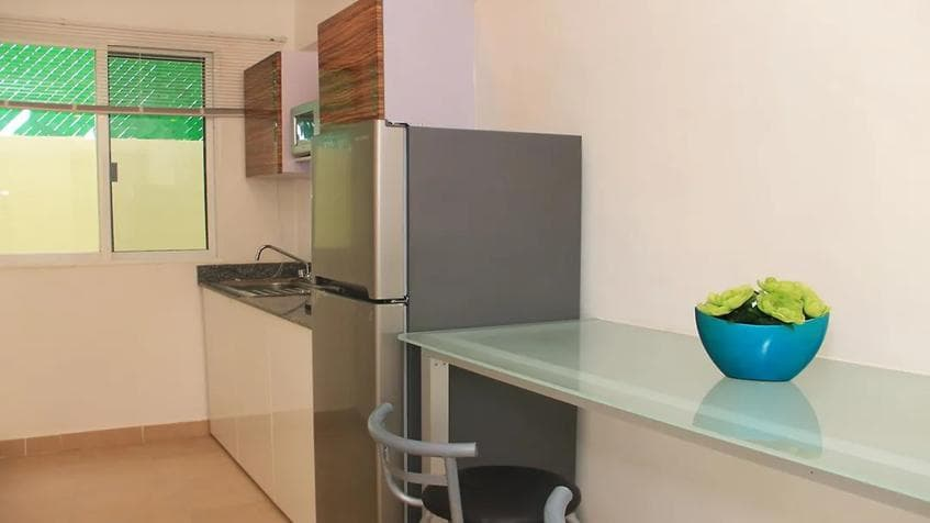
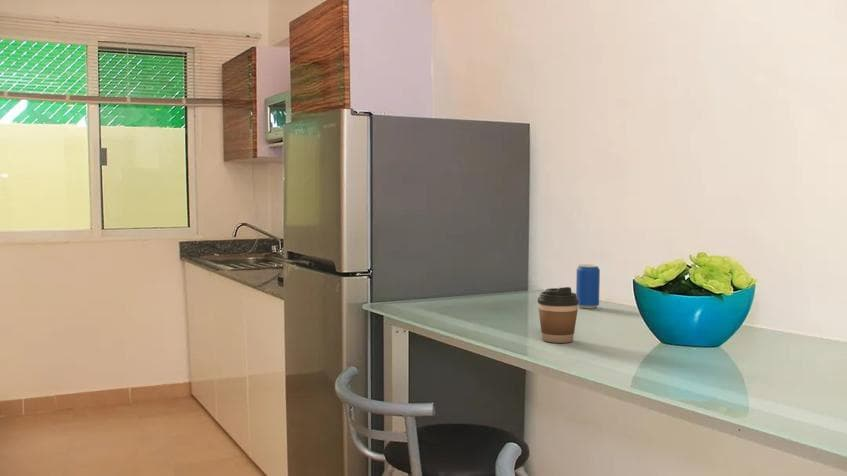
+ beverage can [575,263,601,309]
+ coffee cup [537,286,579,344]
